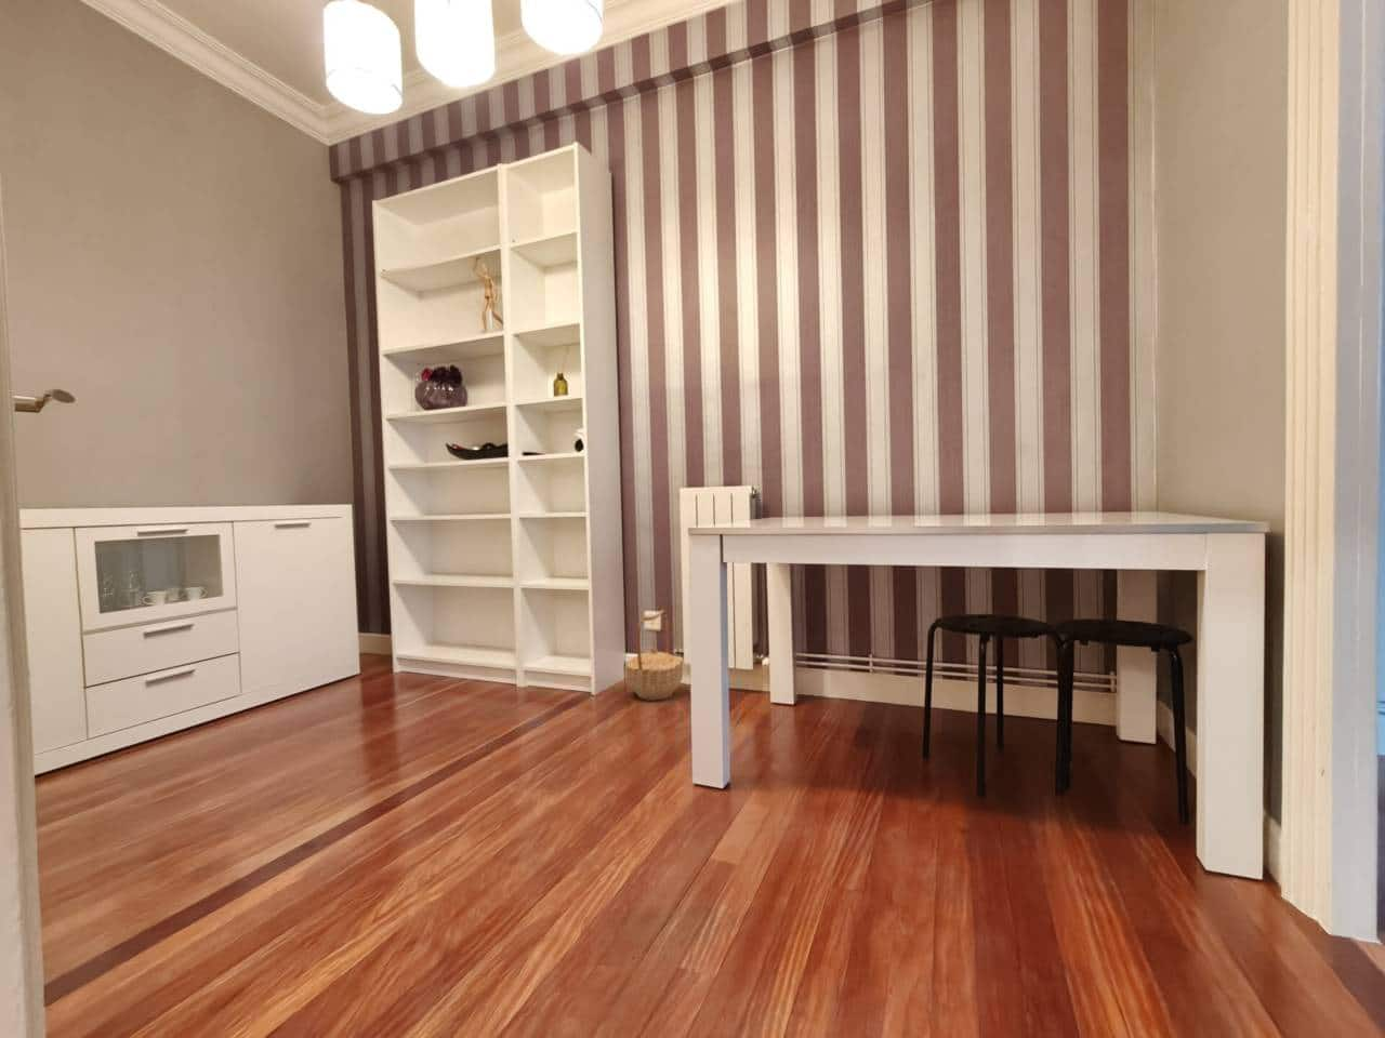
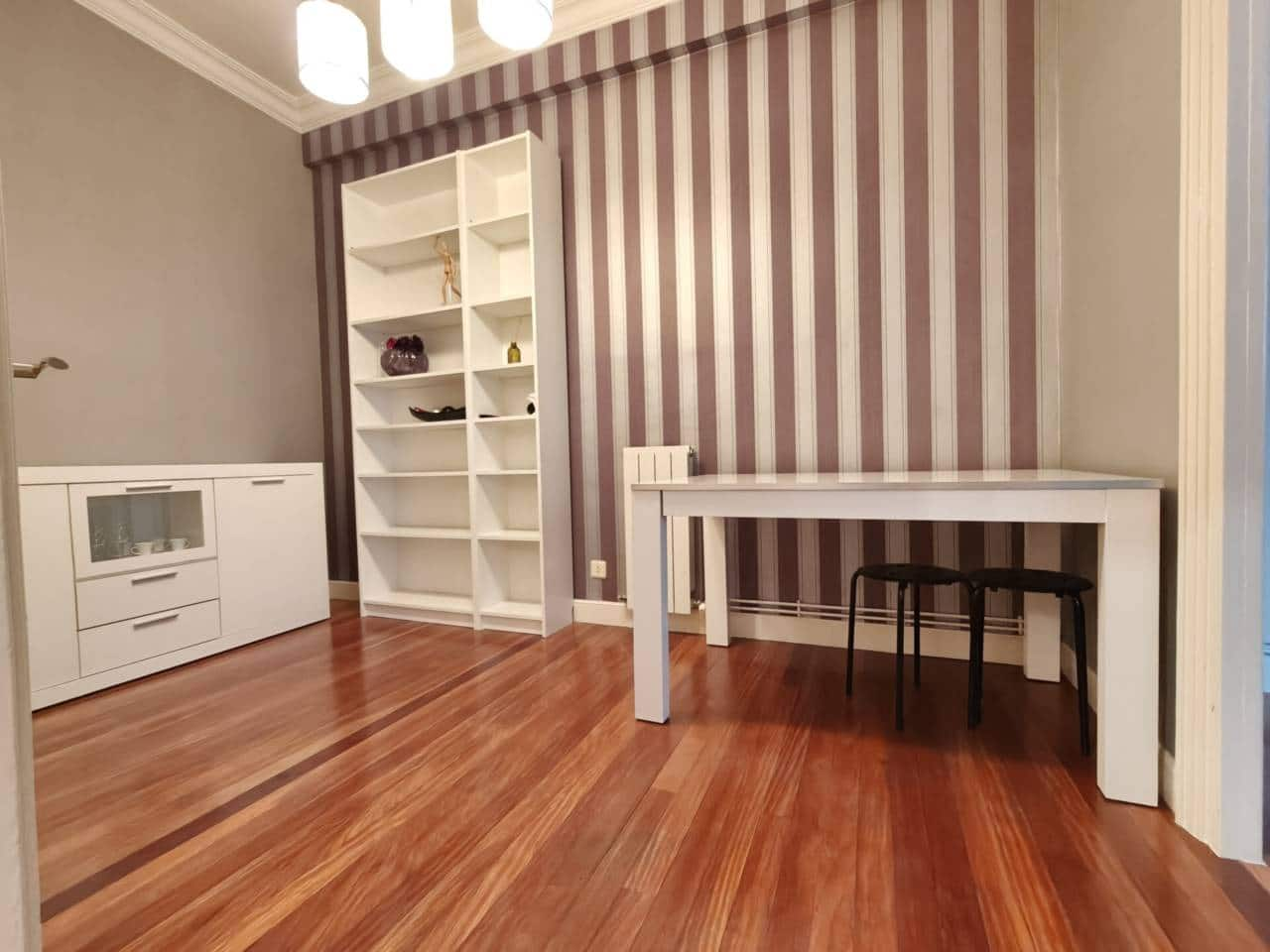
- basket [624,608,684,702]
